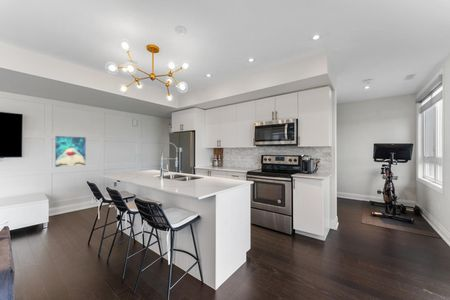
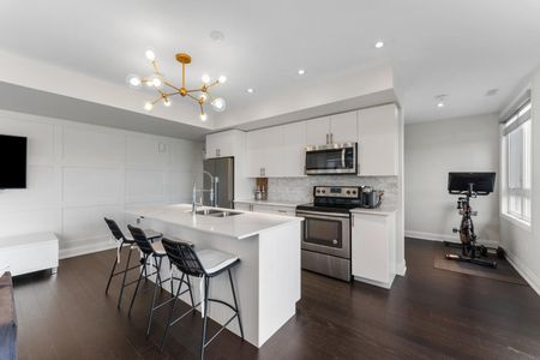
- wall art [54,135,87,168]
